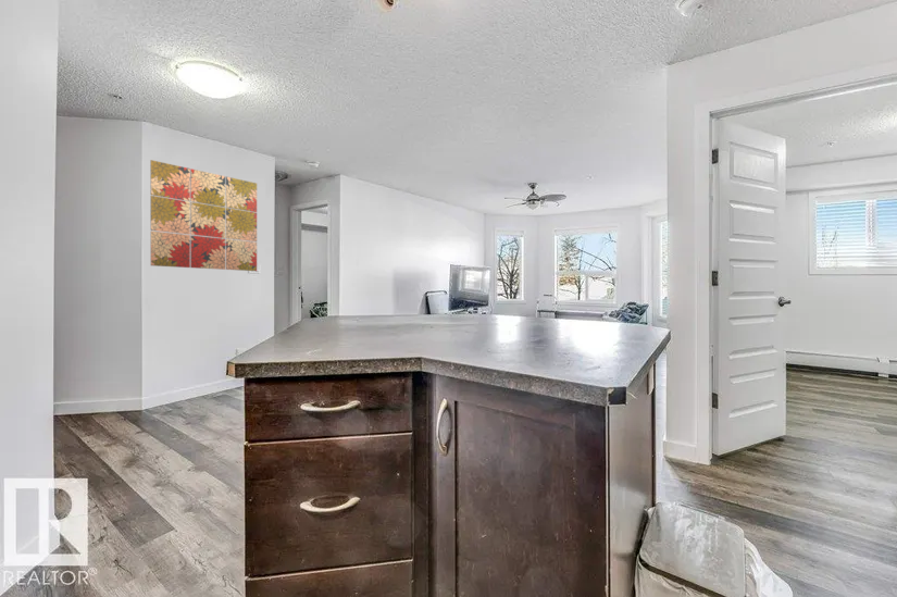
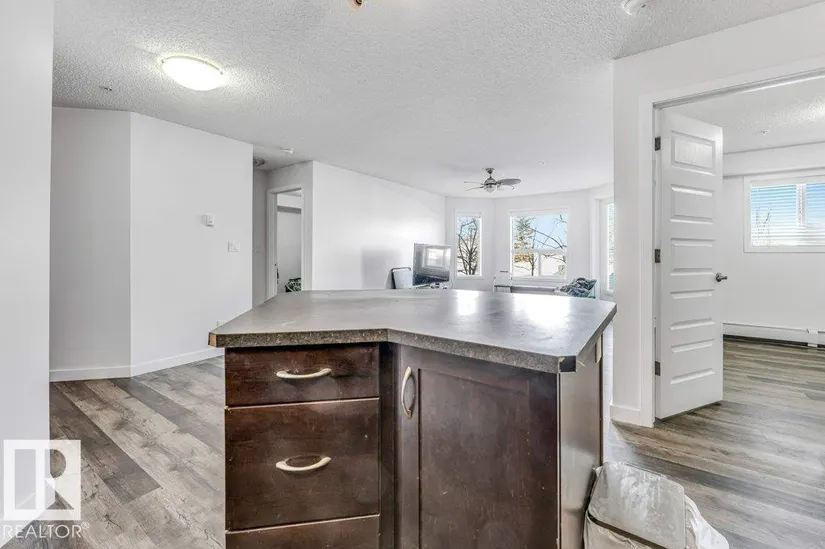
- wall art [150,159,258,272]
